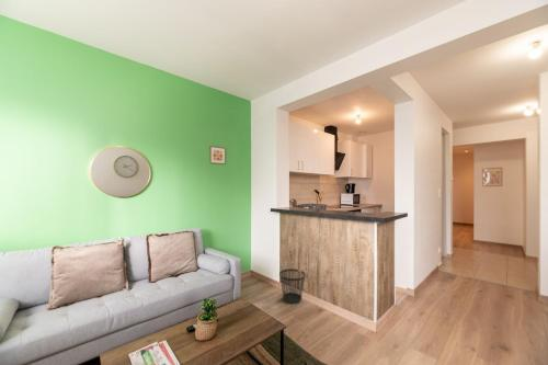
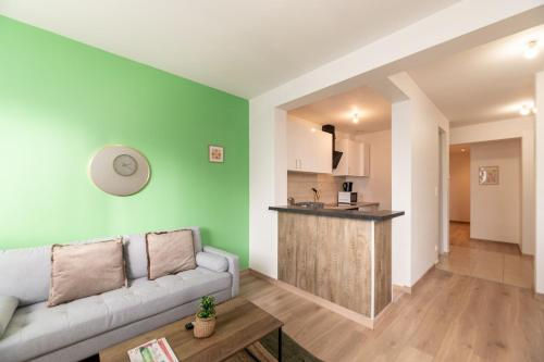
- wastebasket [278,267,306,305]
